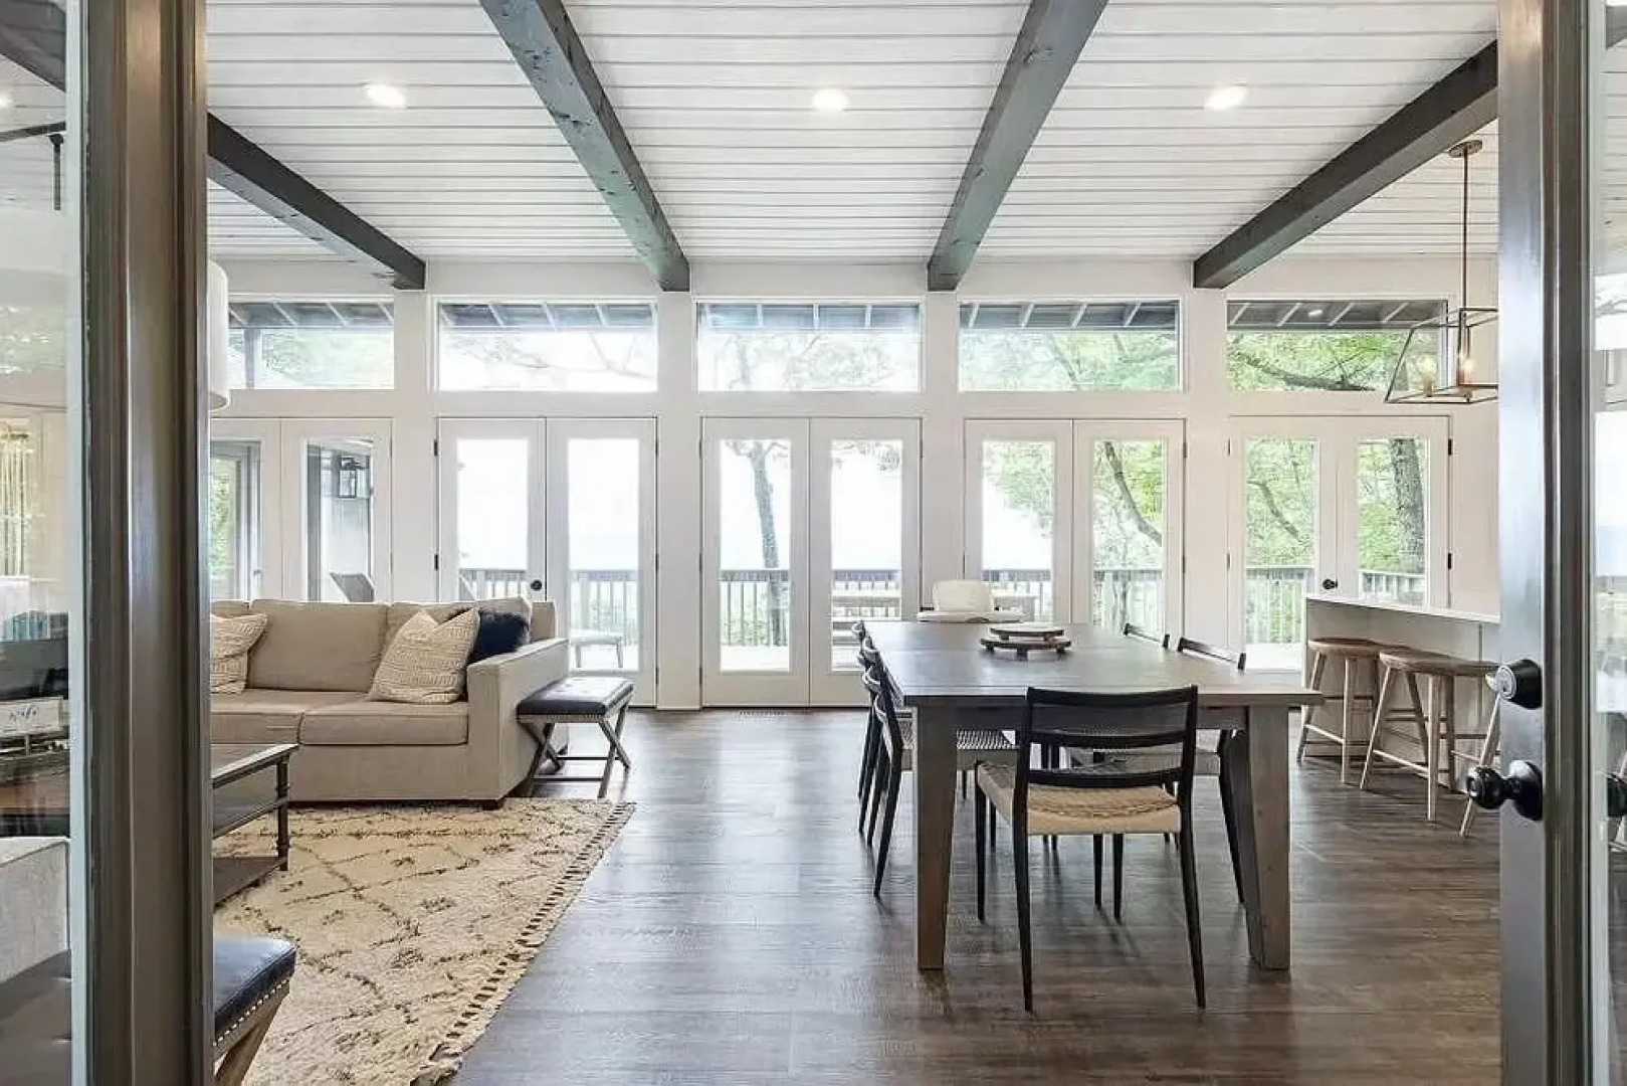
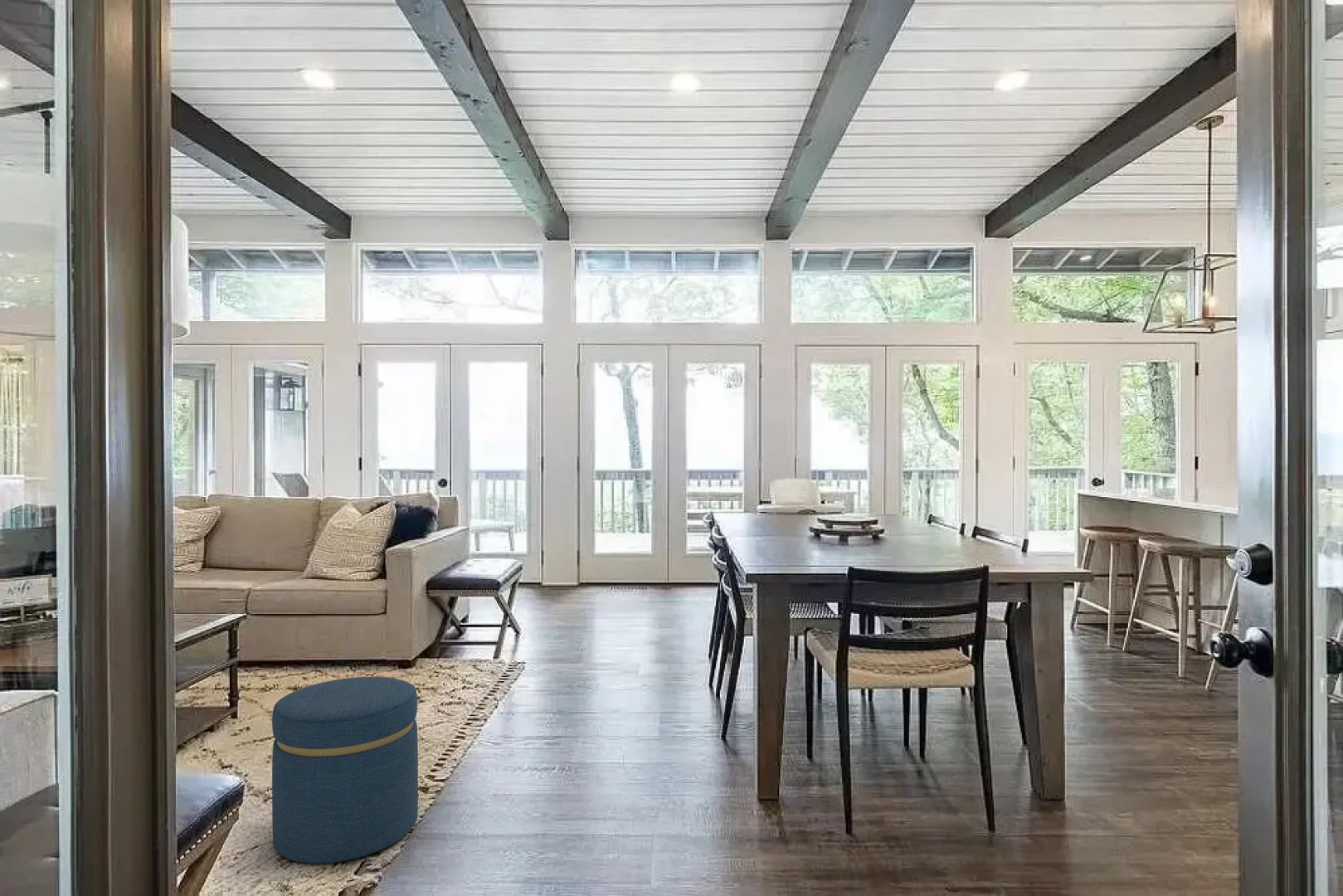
+ ottoman [271,676,419,864]
